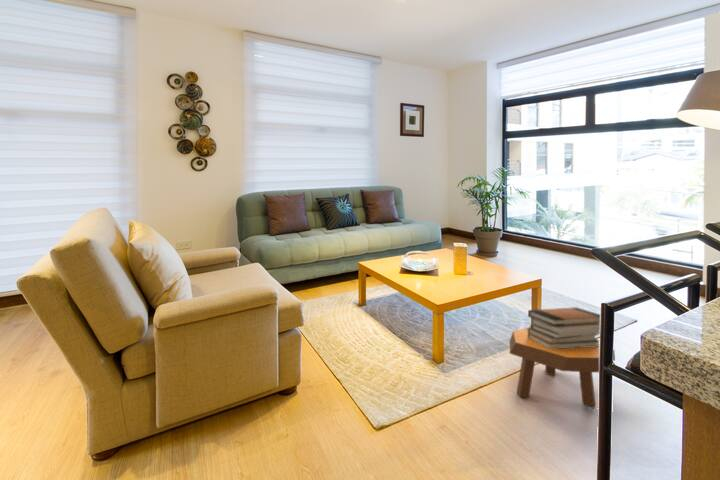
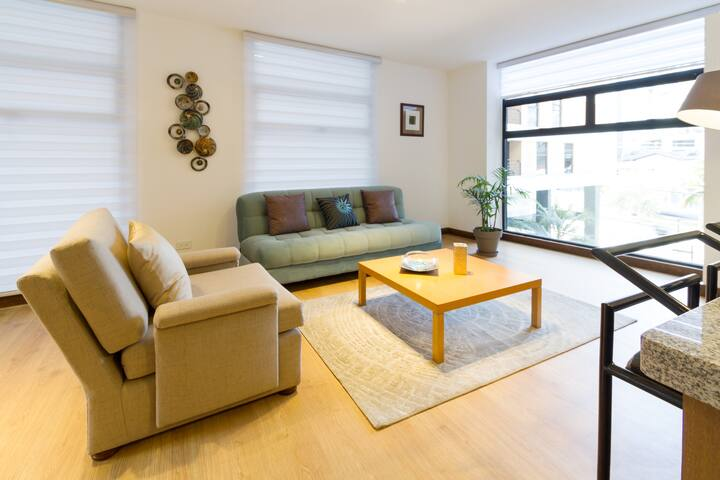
- footstool [509,328,616,410]
- book stack [527,306,601,349]
